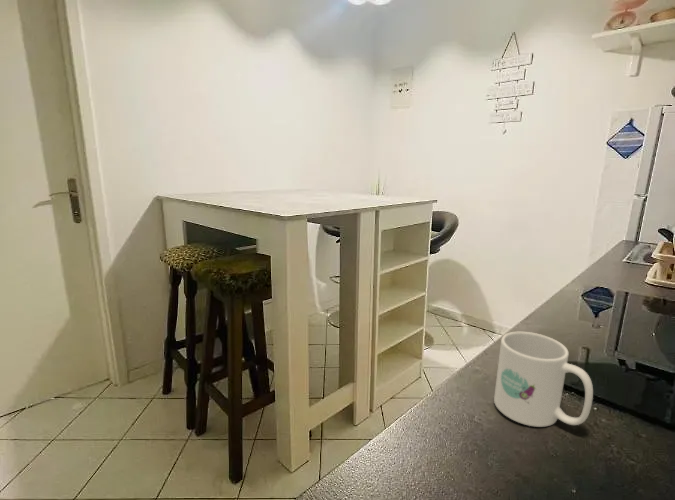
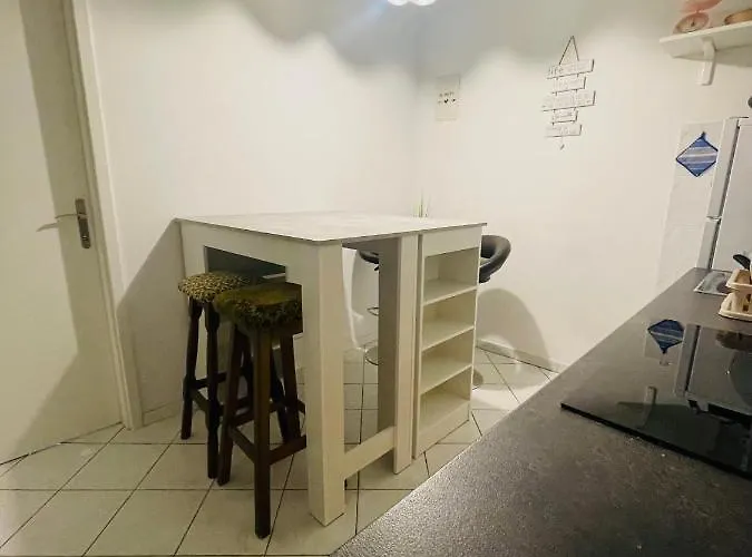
- mug [493,331,594,428]
